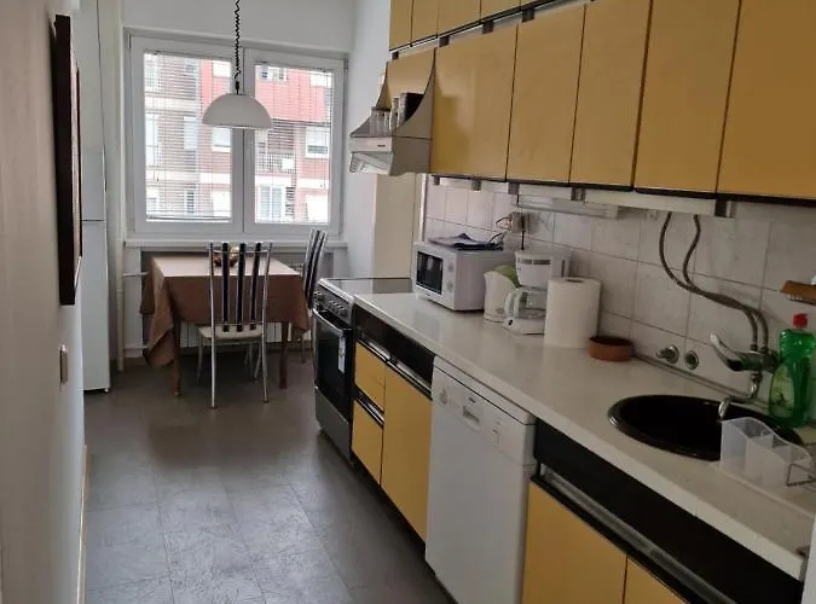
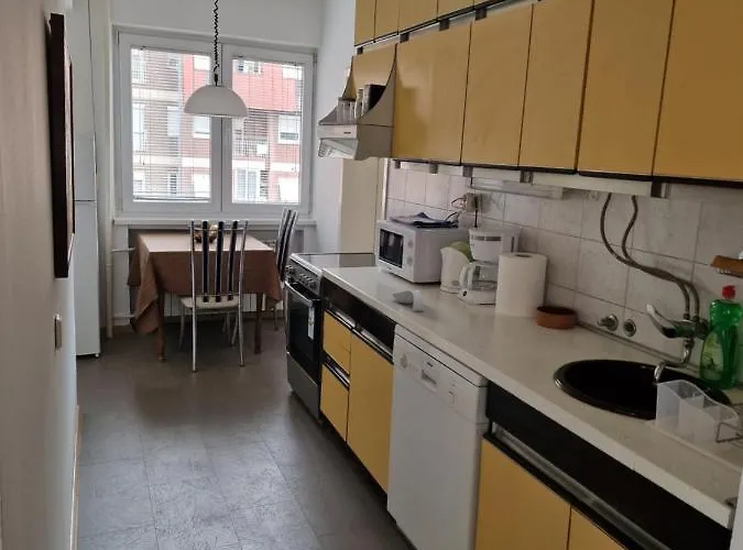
+ spoon rest [391,289,425,311]
